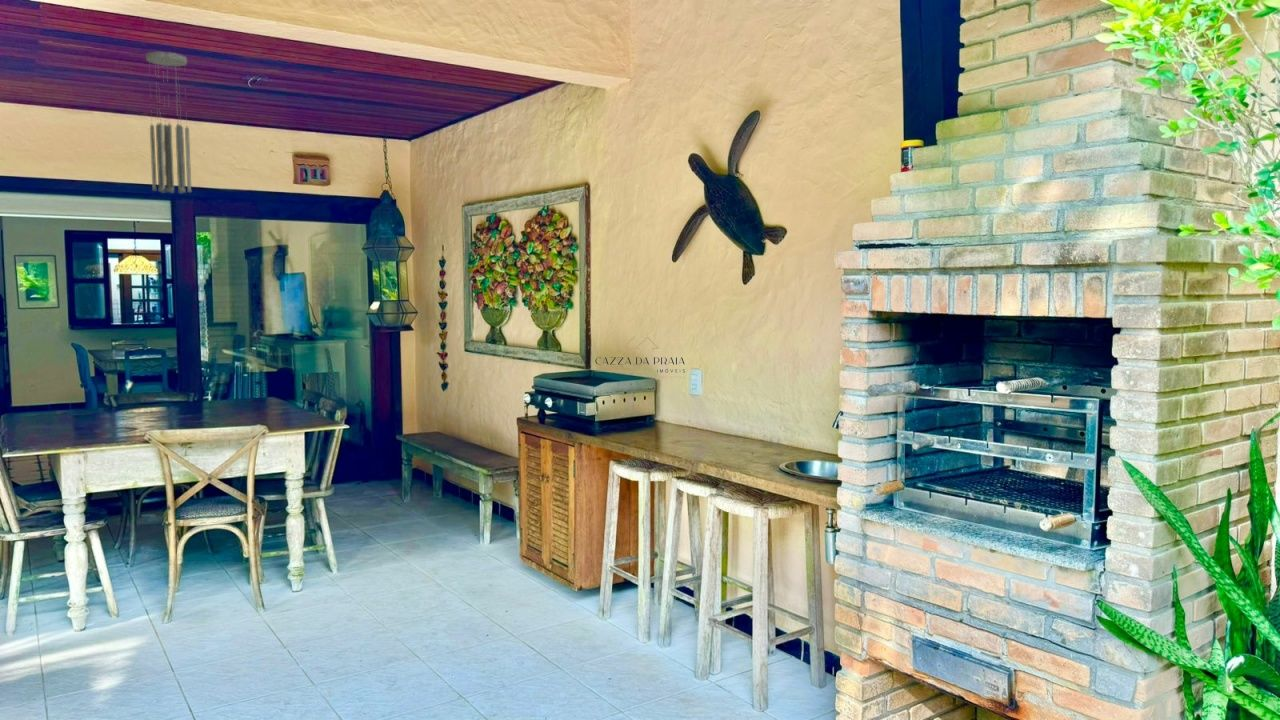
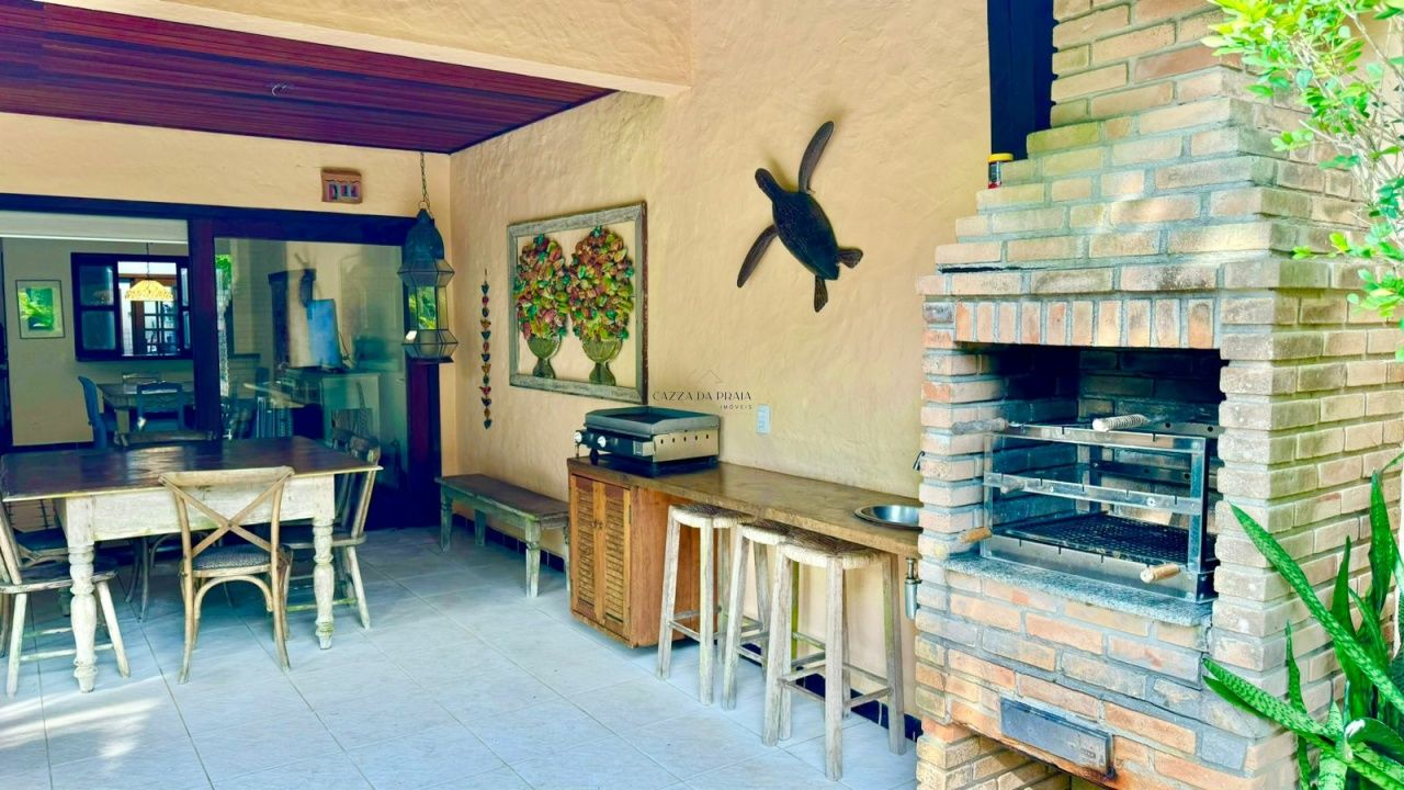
- wind chime [145,51,192,194]
